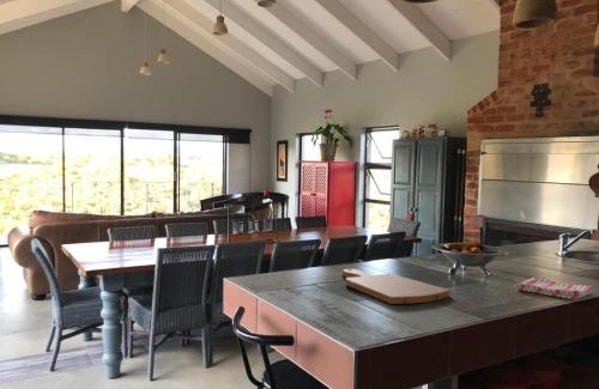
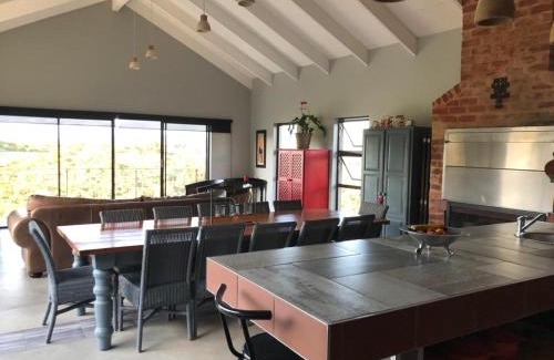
- dish towel [513,276,594,300]
- cutting board [341,268,450,305]
